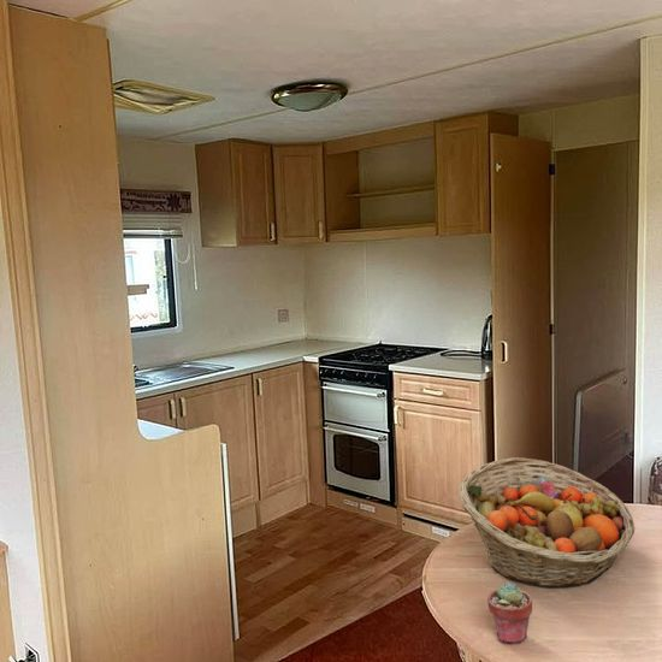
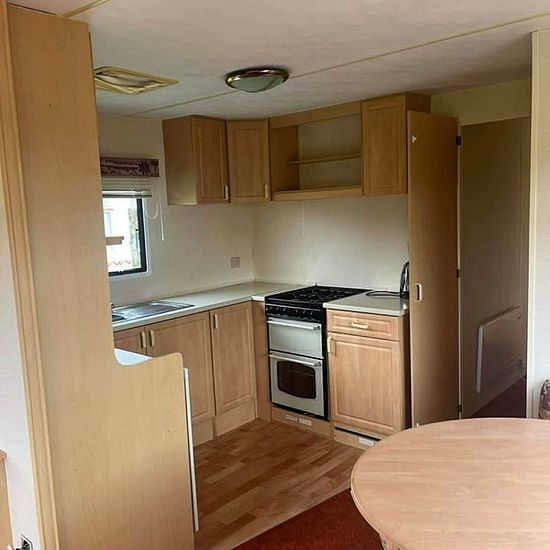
- potted succulent [486,581,533,645]
- fruit basket [457,456,636,589]
